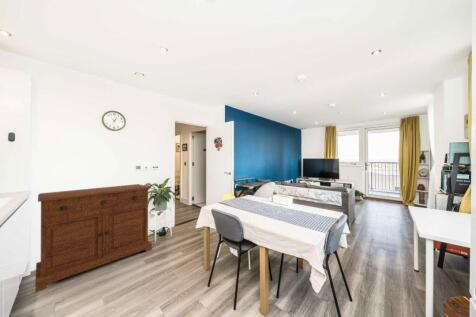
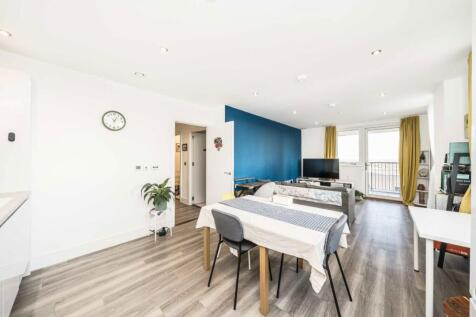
- sideboard [34,183,153,294]
